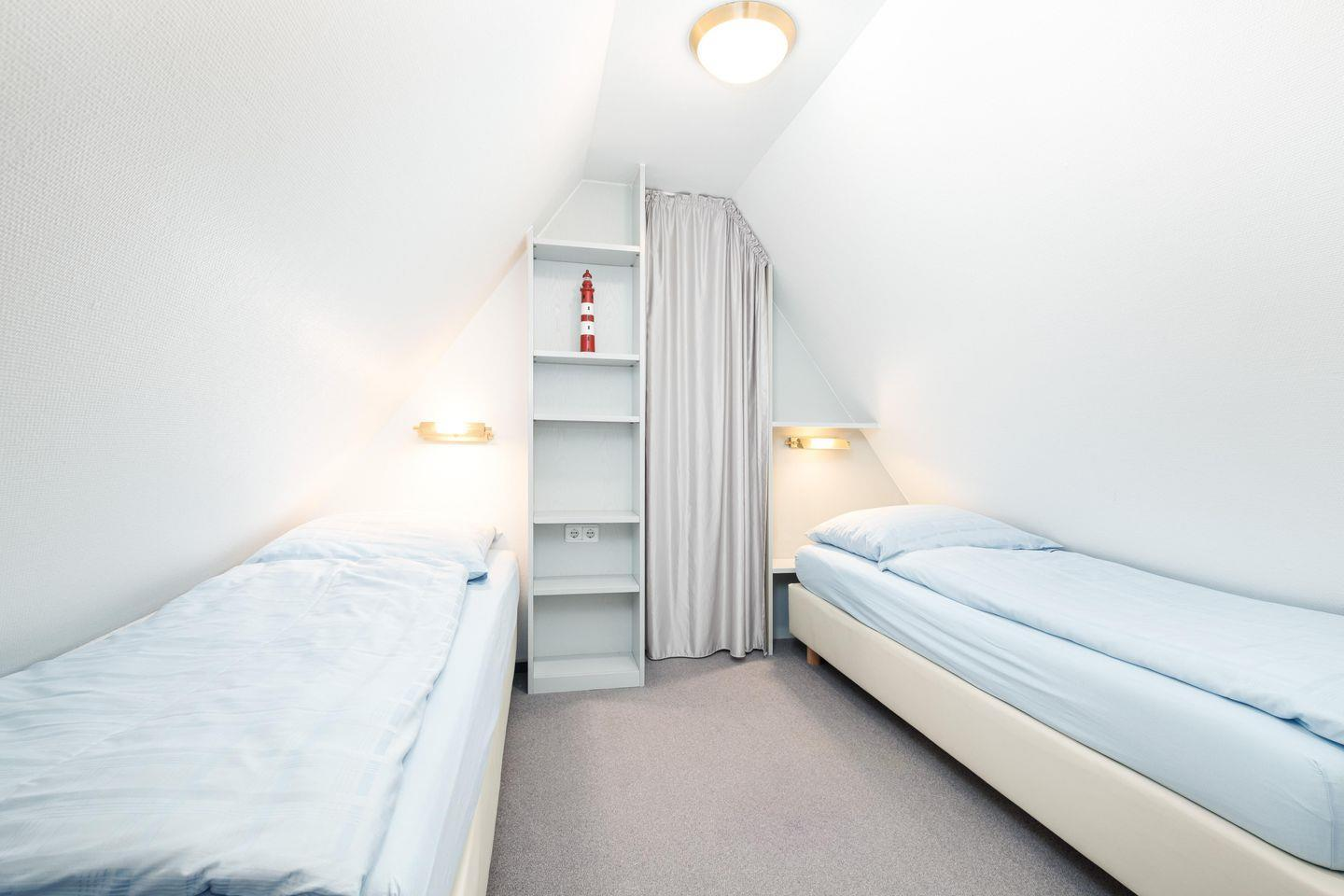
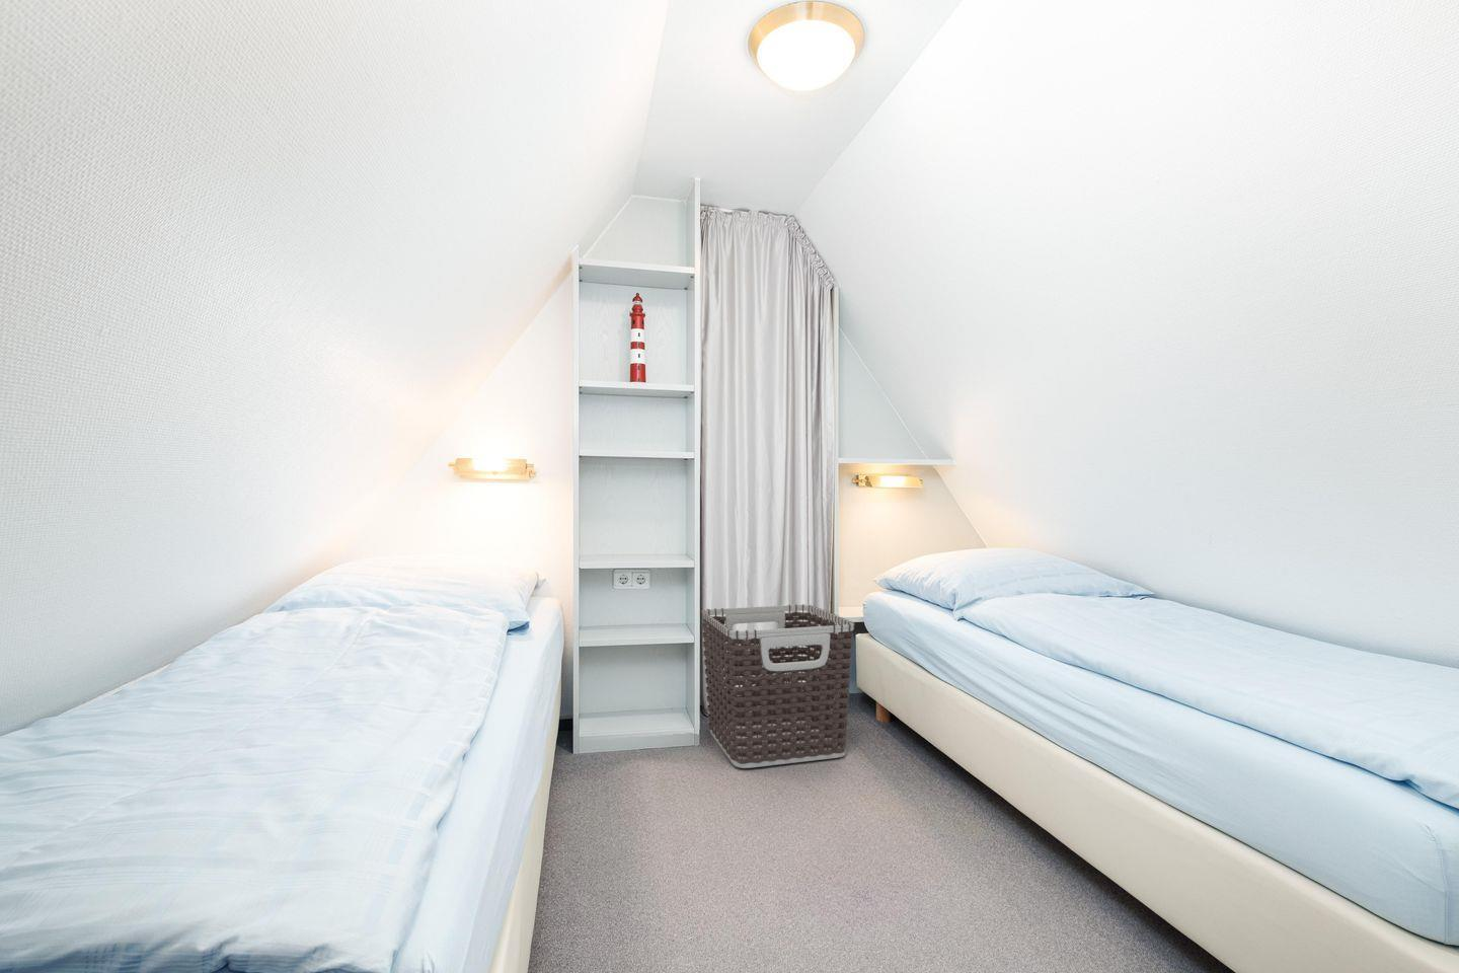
+ clothes hamper [700,603,857,769]
